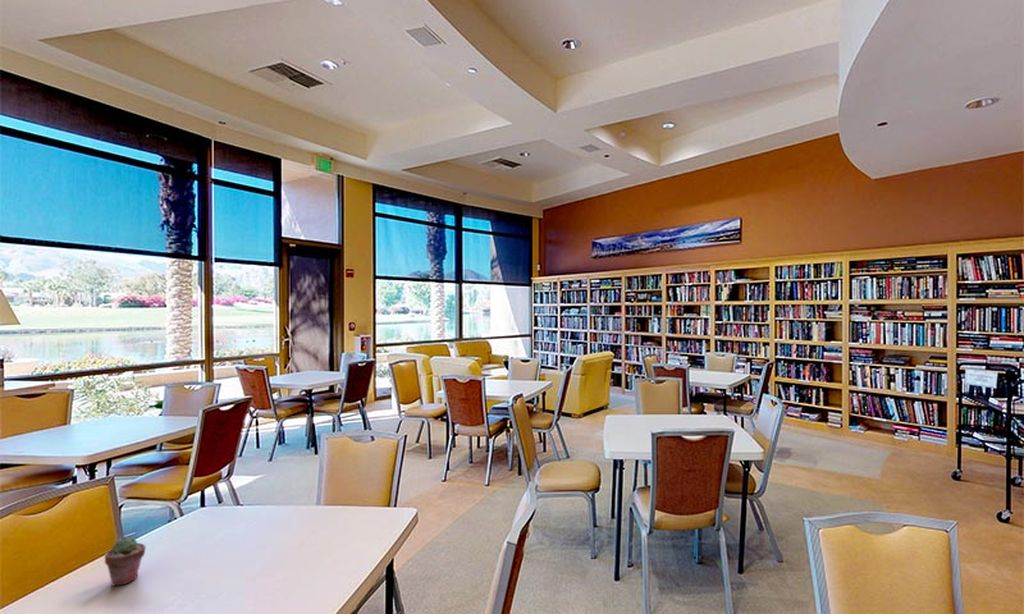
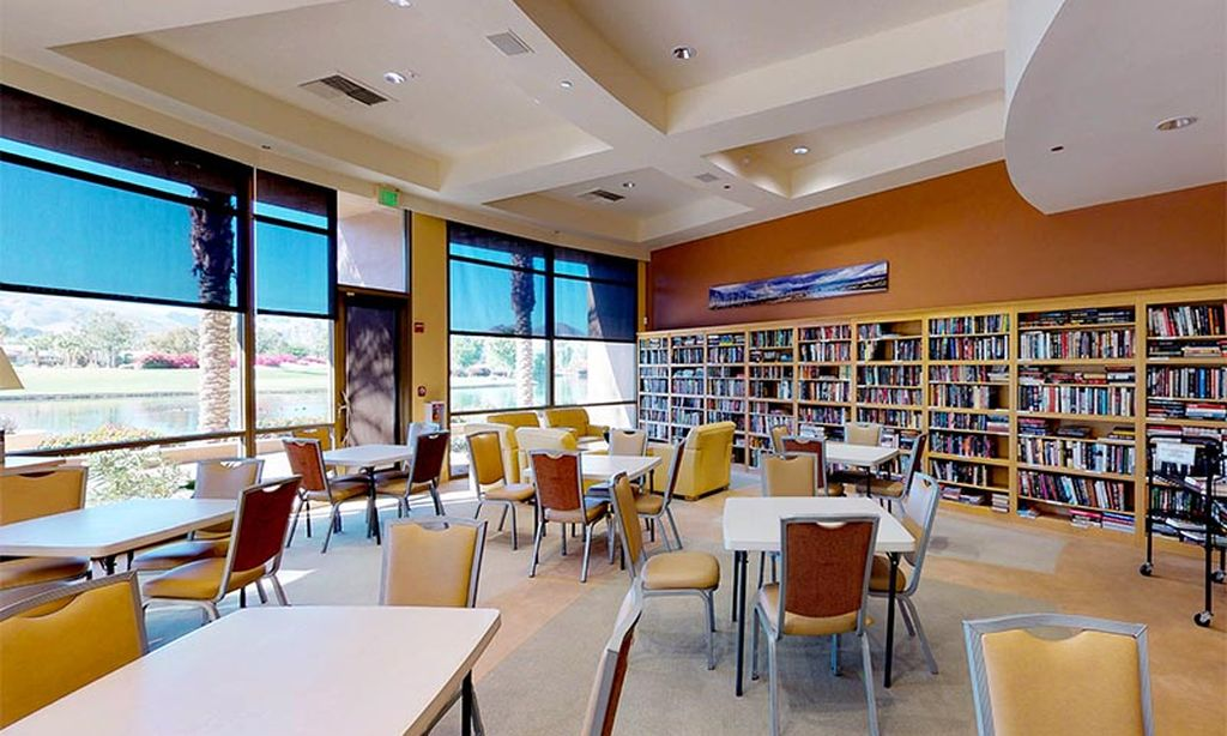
- potted succulent [104,535,147,587]
